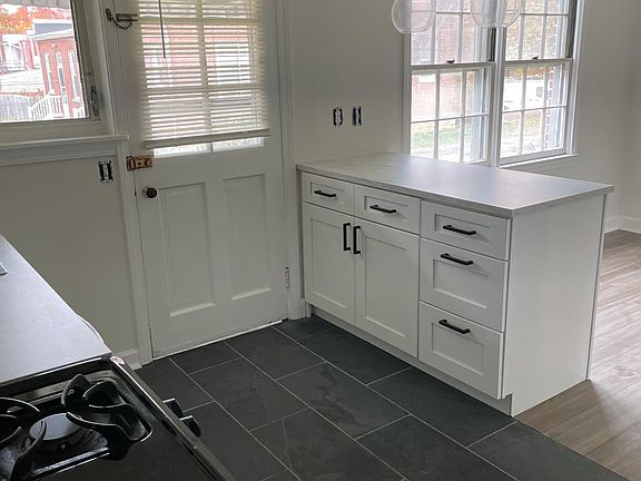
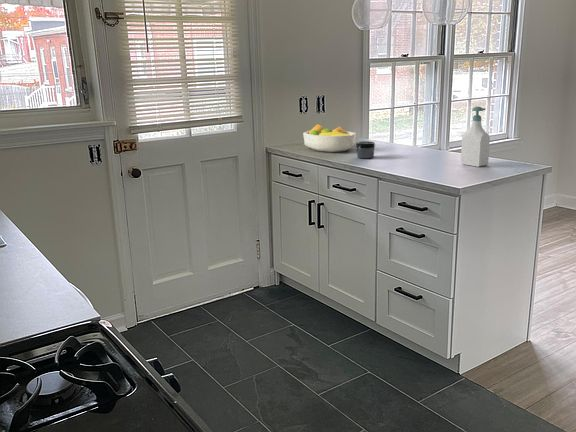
+ soap bottle [460,106,491,168]
+ jar [355,140,376,159]
+ fruit bowl [302,123,357,153]
